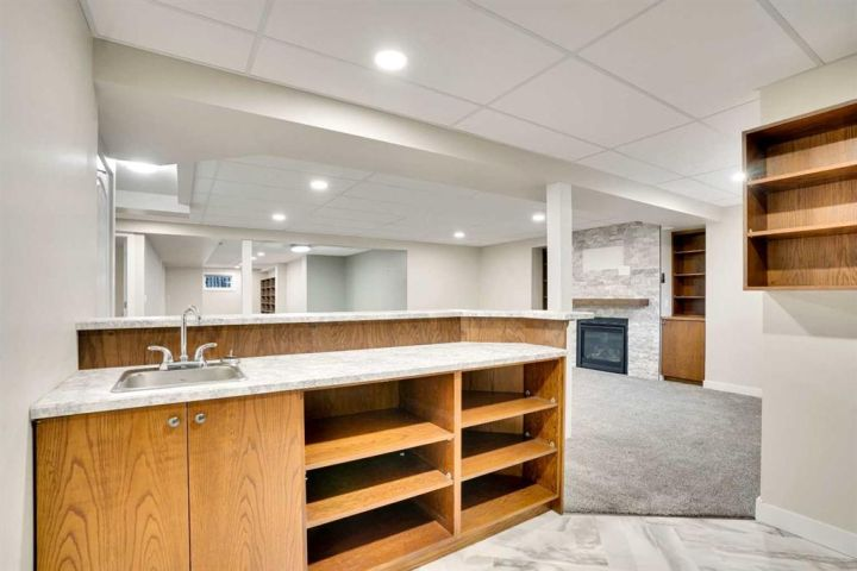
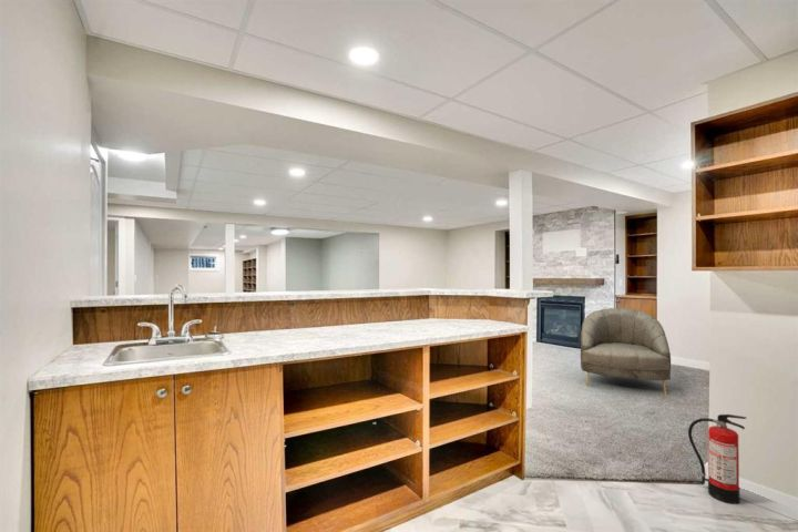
+ fire extinguisher [687,413,747,505]
+ armchair [580,307,672,397]
